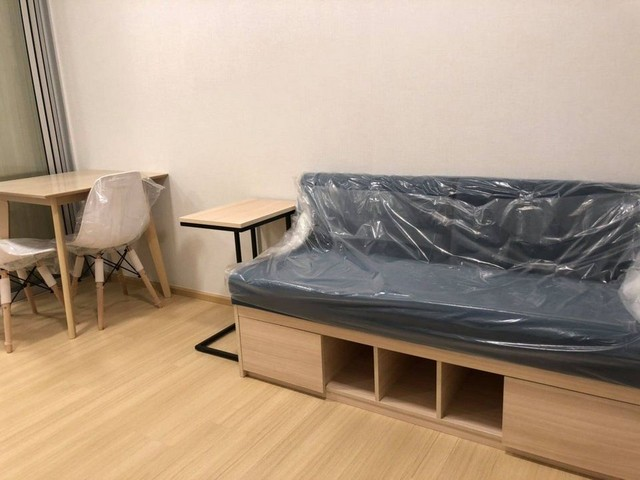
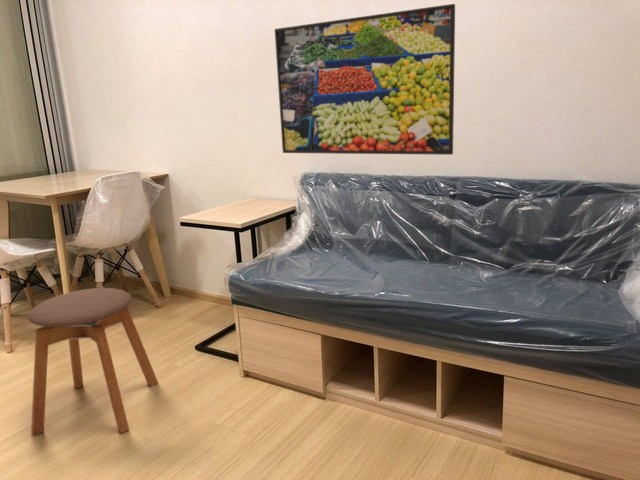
+ stool [27,287,159,437]
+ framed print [273,3,456,156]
